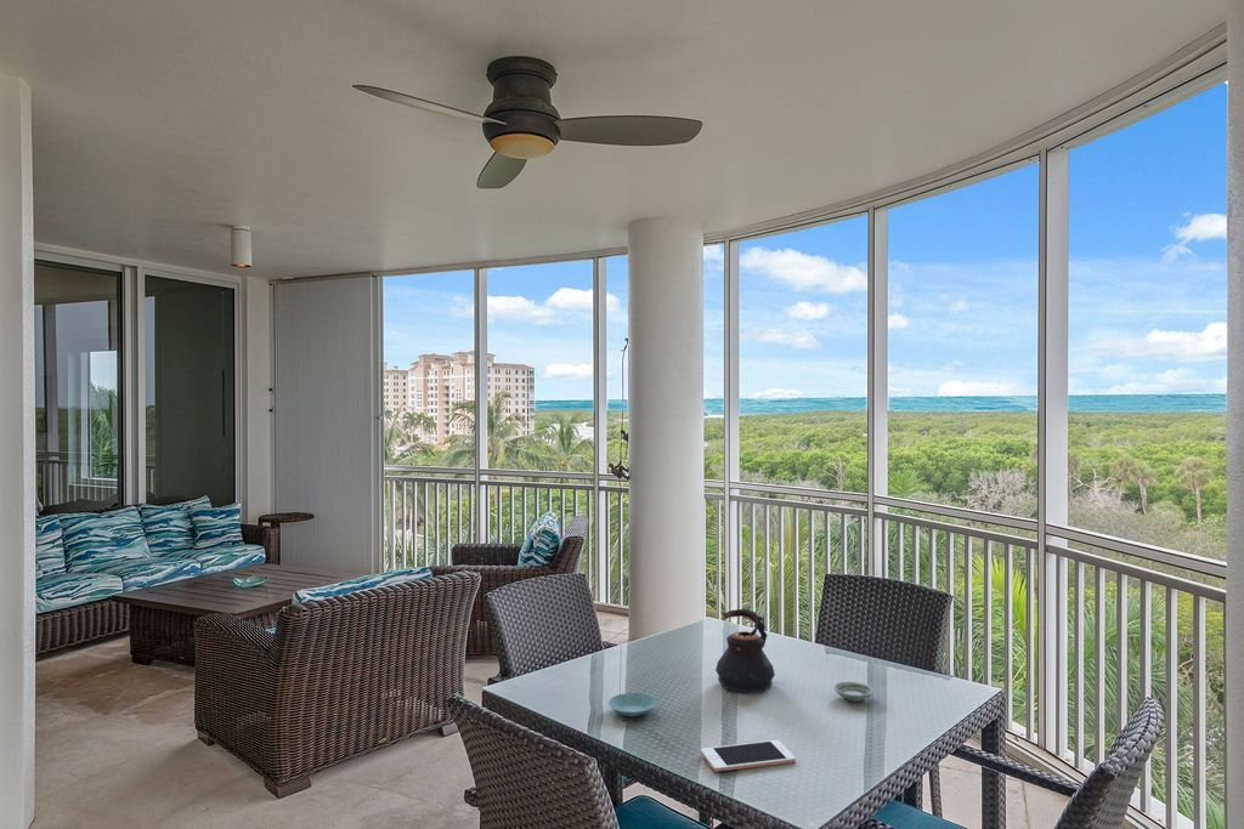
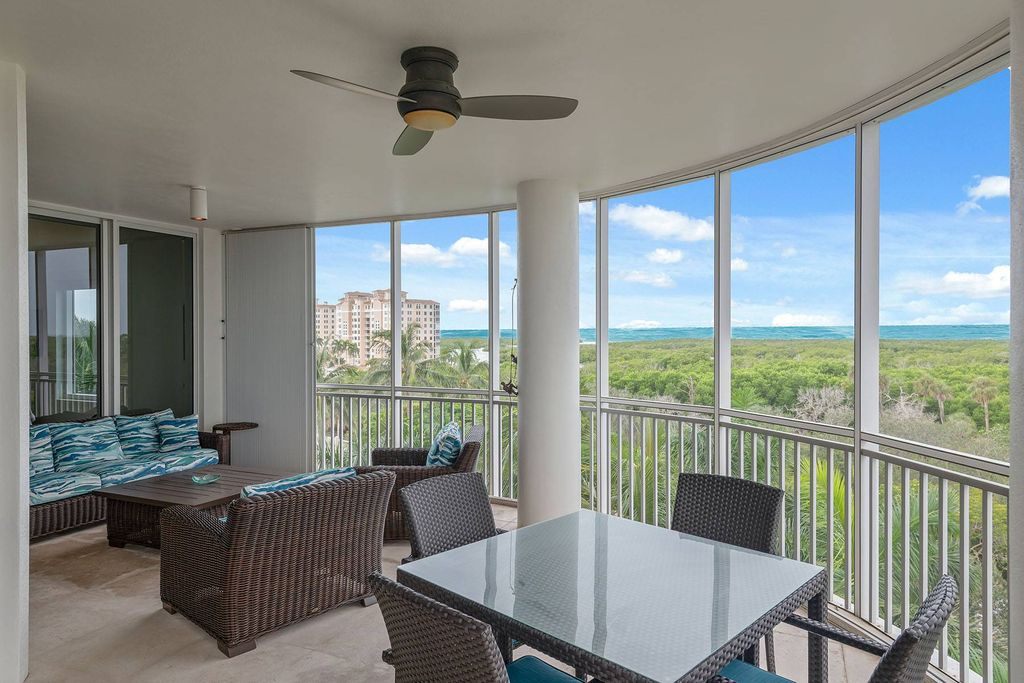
- teapot [714,608,776,694]
- cell phone [700,739,797,773]
- saucer [832,681,875,703]
- saucer [607,692,657,717]
